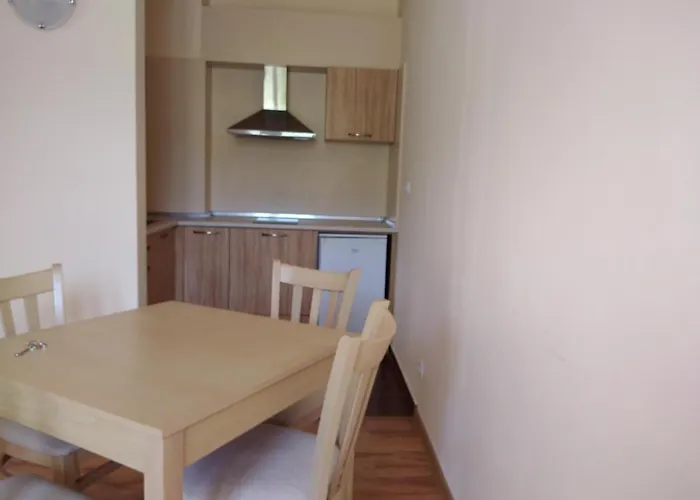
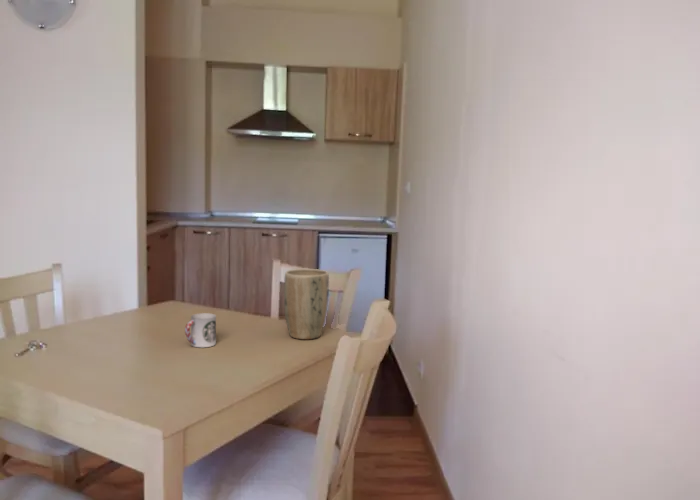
+ cup [184,312,217,348]
+ plant pot [283,268,330,340]
